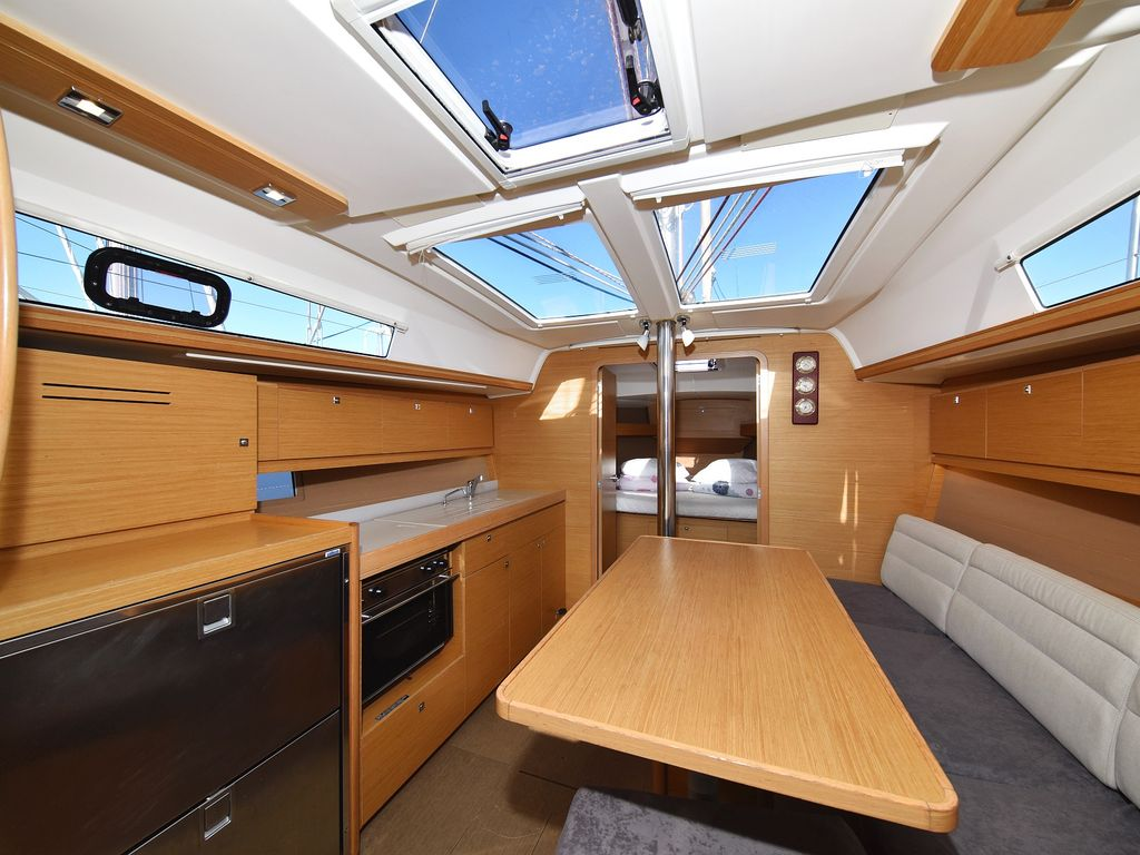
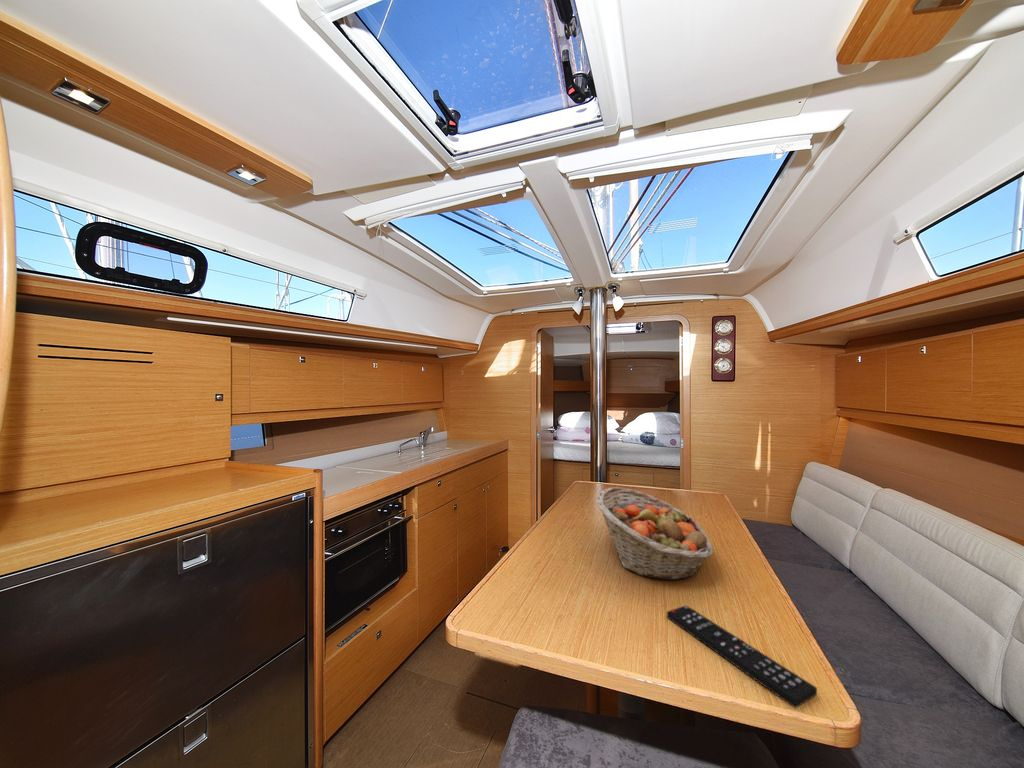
+ fruit basket [596,486,714,581]
+ remote control [666,604,818,709]
